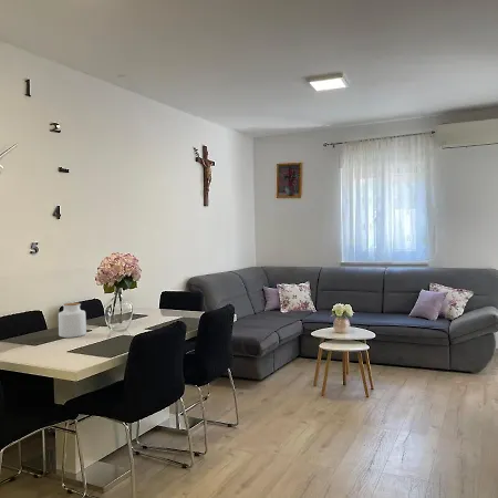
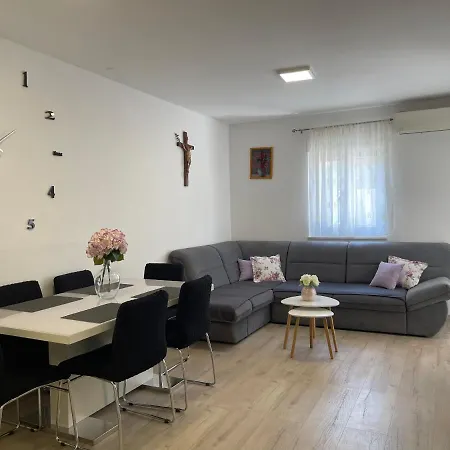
- jar [58,302,87,339]
